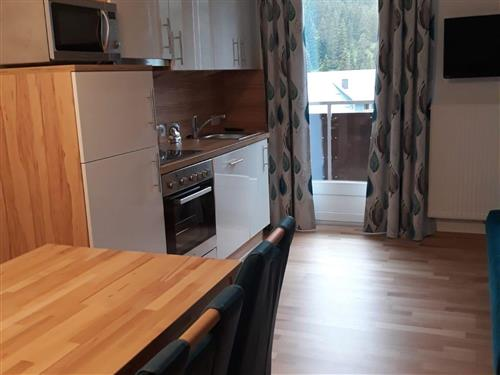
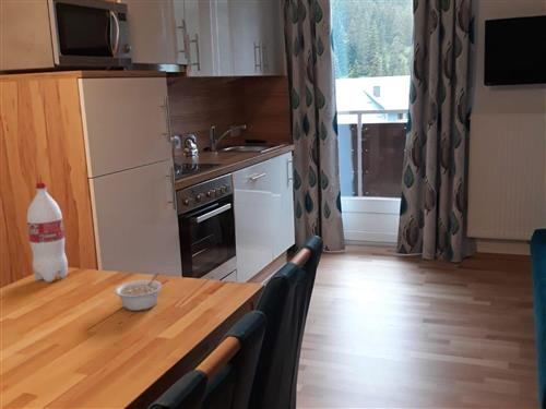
+ legume [114,273,163,312]
+ bottle [26,181,69,282]
